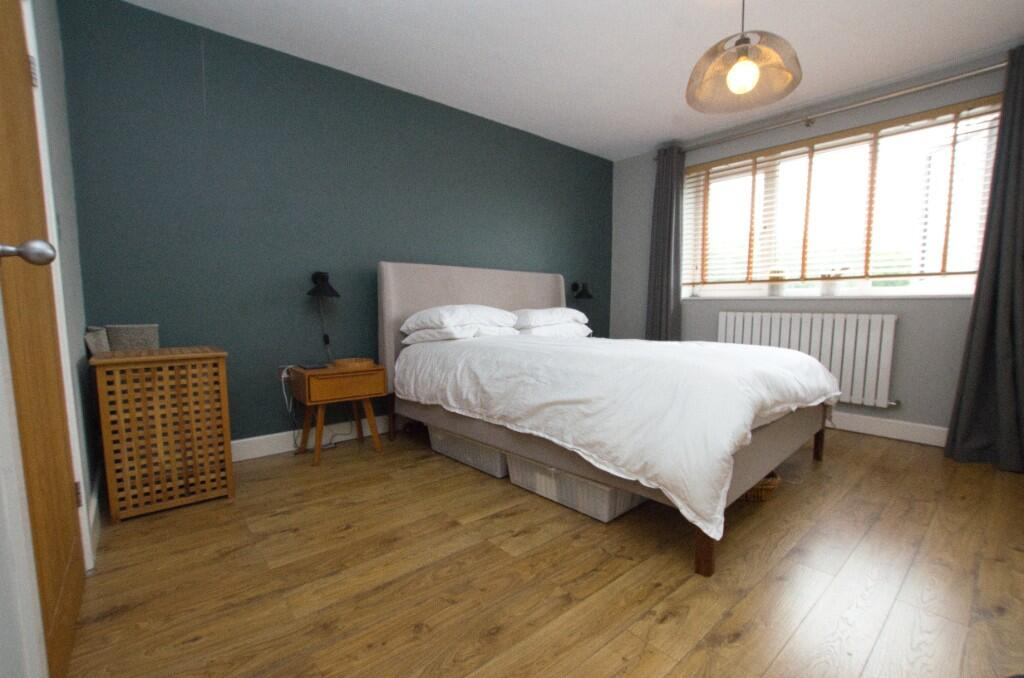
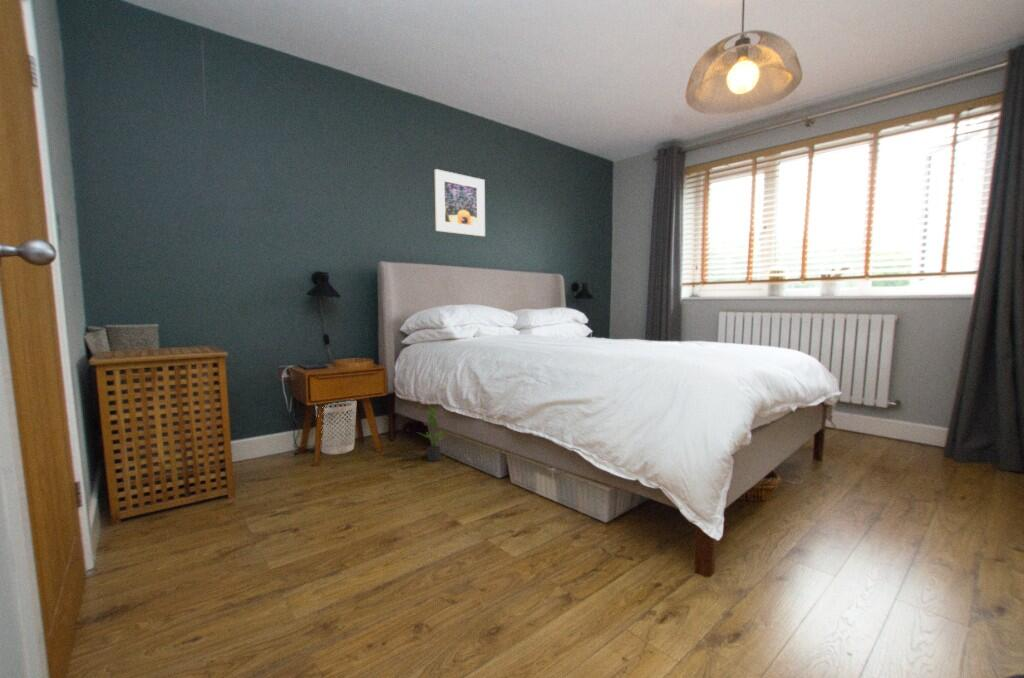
+ potted plant [416,404,447,462]
+ wastebasket [314,400,357,455]
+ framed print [434,168,486,237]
